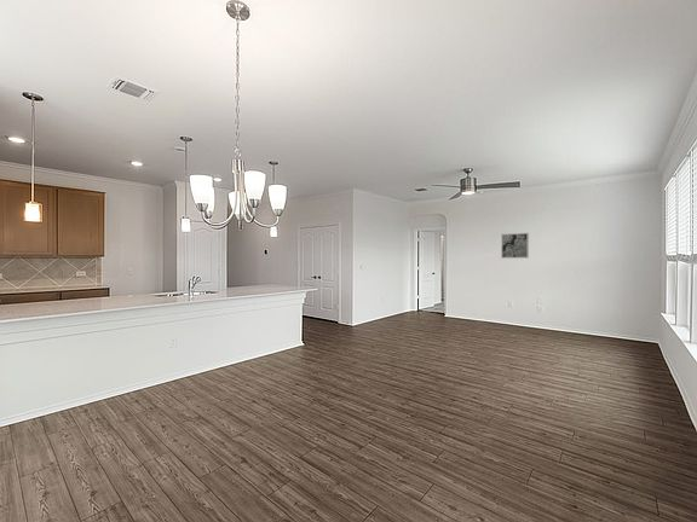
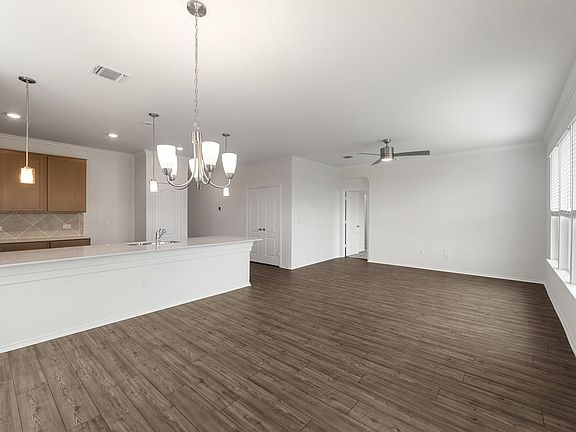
- wall art [500,232,530,260]
